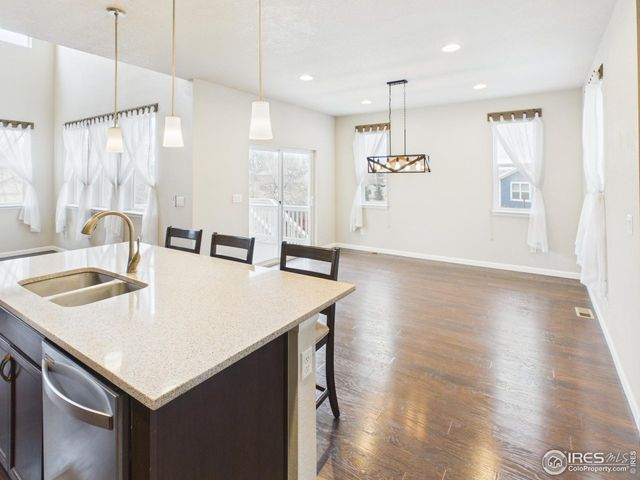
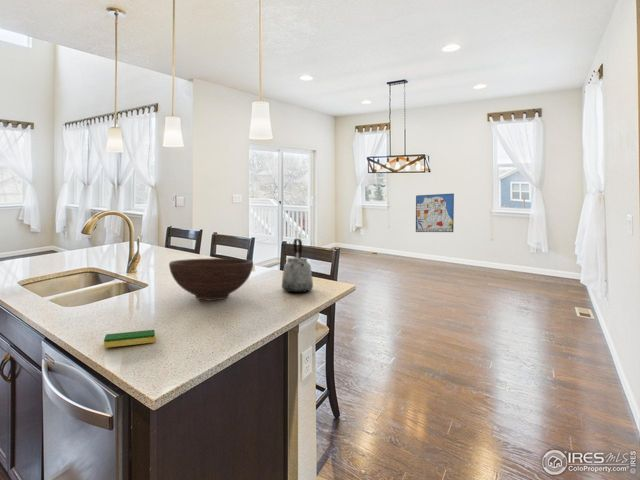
+ dish sponge [103,329,156,349]
+ wall art [415,193,455,233]
+ fruit bowl [168,257,254,301]
+ kettle [281,238,314,293]
